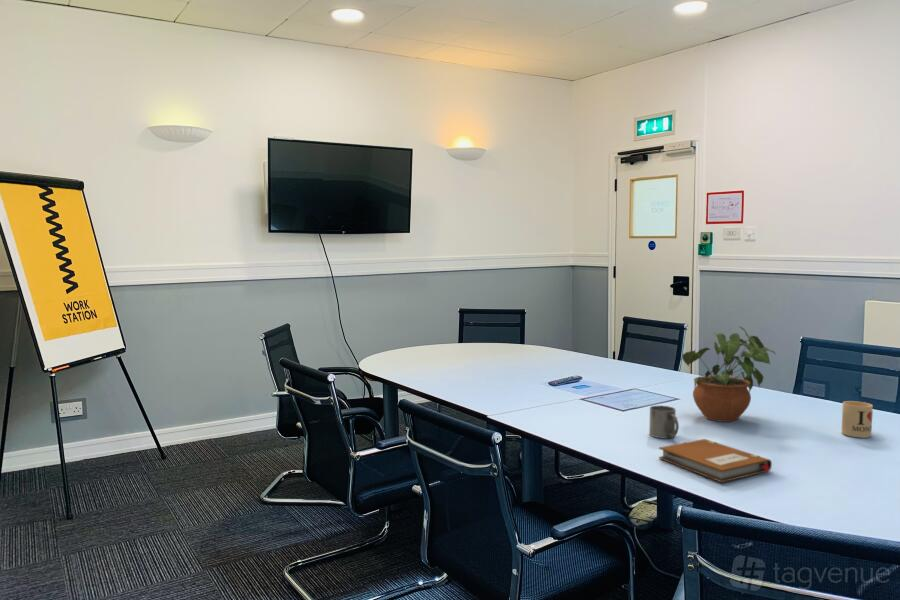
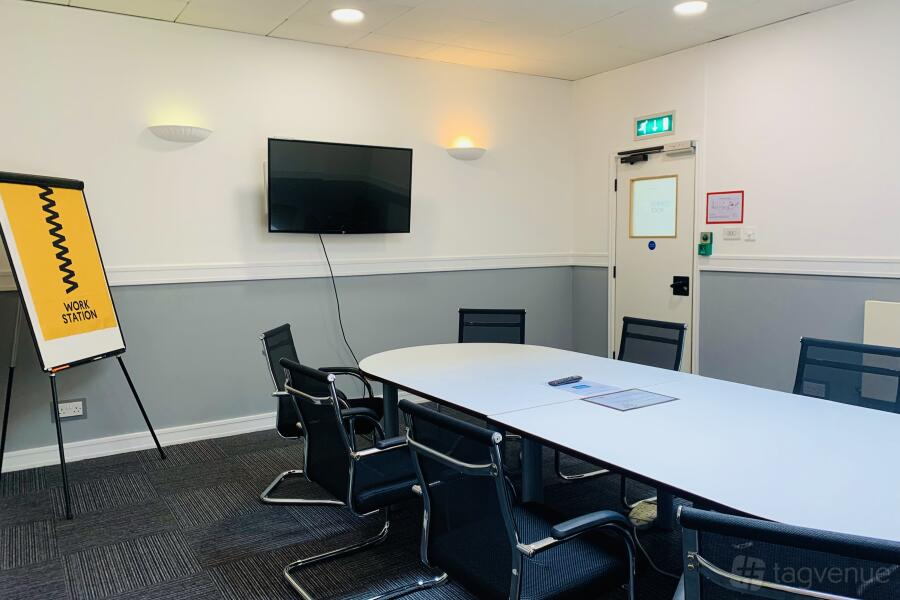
- mug [648,405,680,439]
- potted plant [681,326,777,423]
- mug [841,400,874,439]
- notebook [658,438,773,483]
